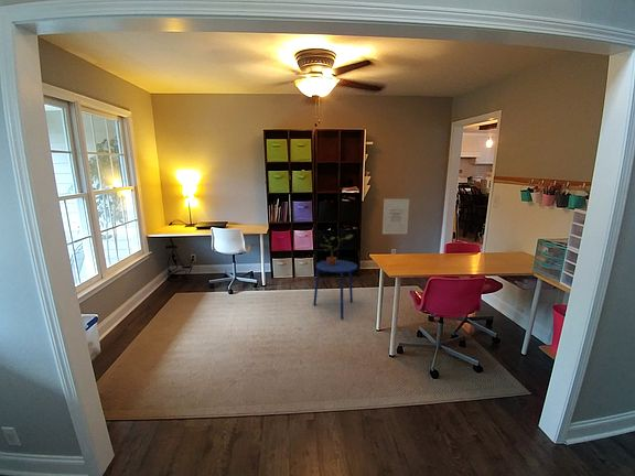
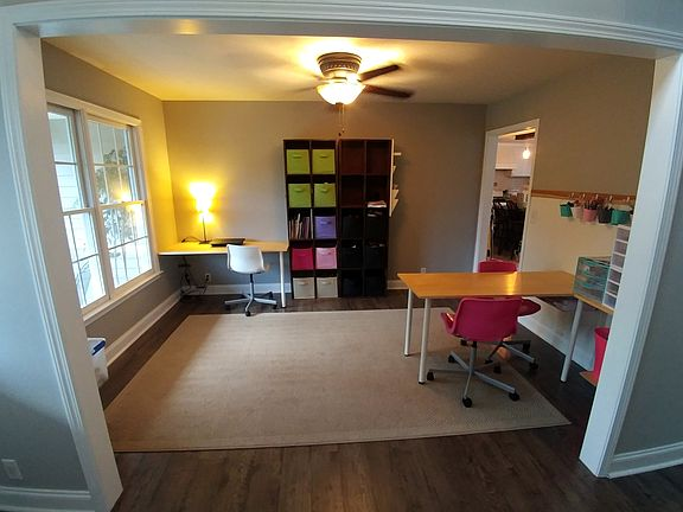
- potted plant [319,234,355,266]
- side table [312,259,358,321]
- wall art [381,198,410,235]
